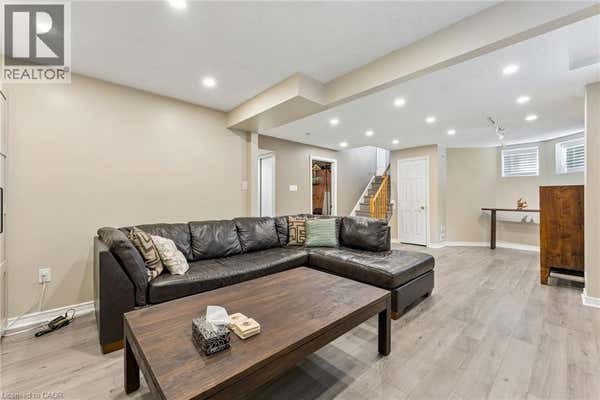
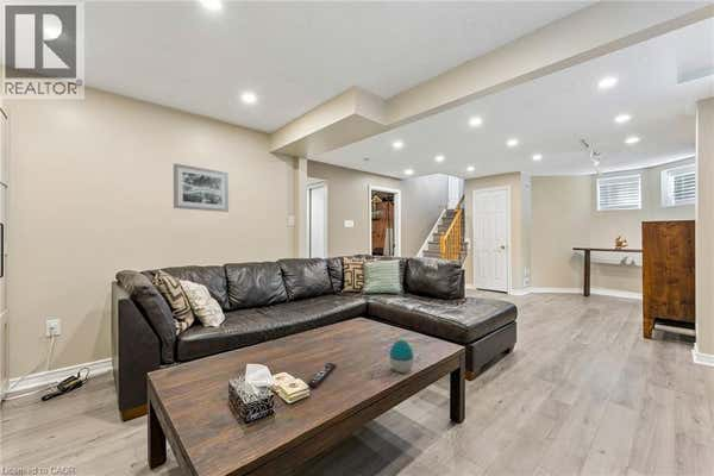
+ remote control [307,362,337,388]
+ decorative egg [388,338,415,374]
+ wall art [173,163,230,213]
